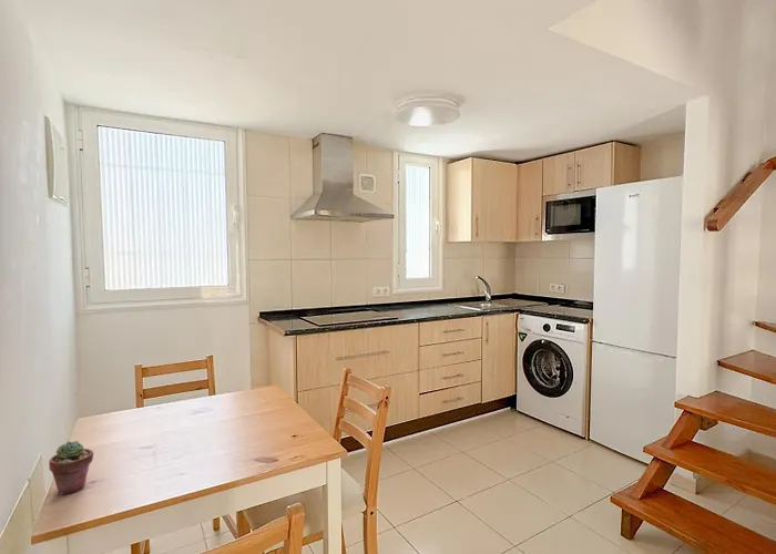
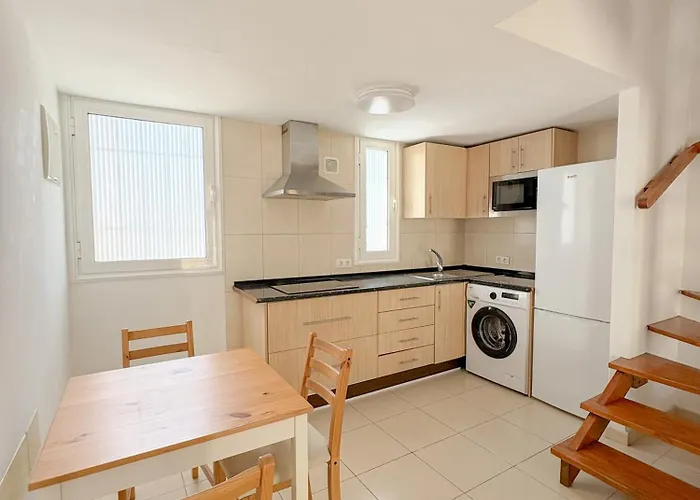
- potted succulent [48,440,94,496]
